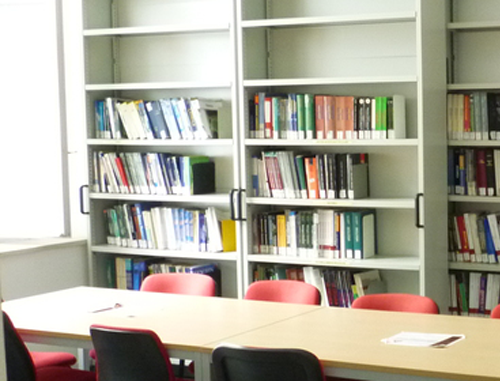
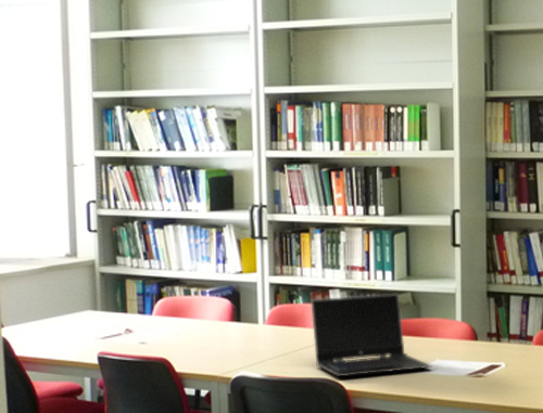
+ laptop computer [310,293,432,377]
